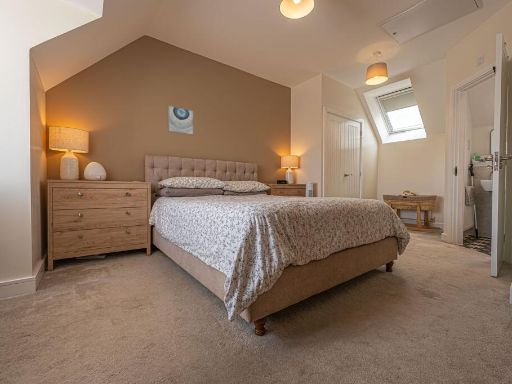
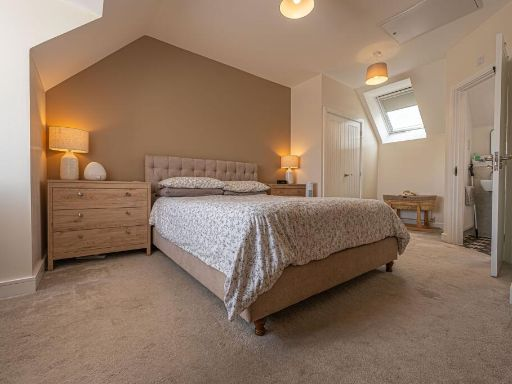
- wall art [167,105,195,136]
